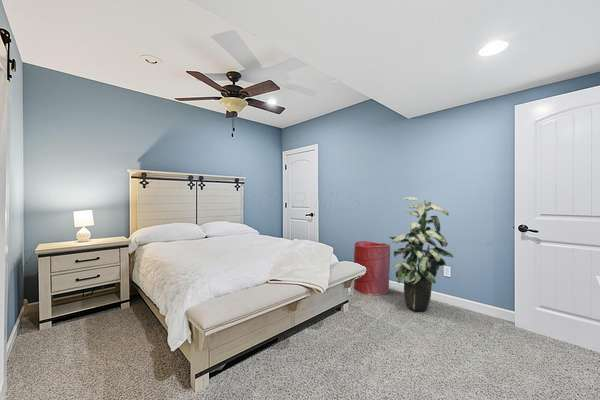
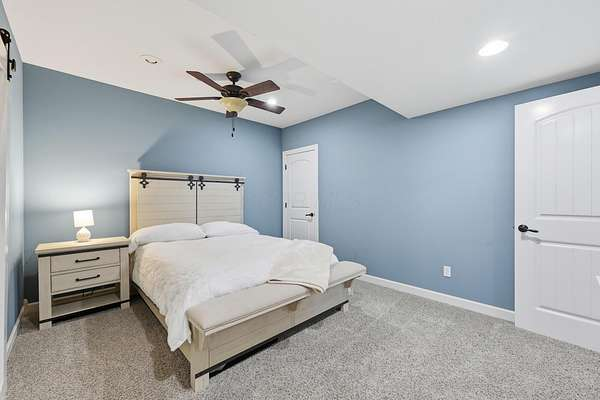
- laundry hamper [353,240,391,296]
- indoor plant [388,196,454,312]
